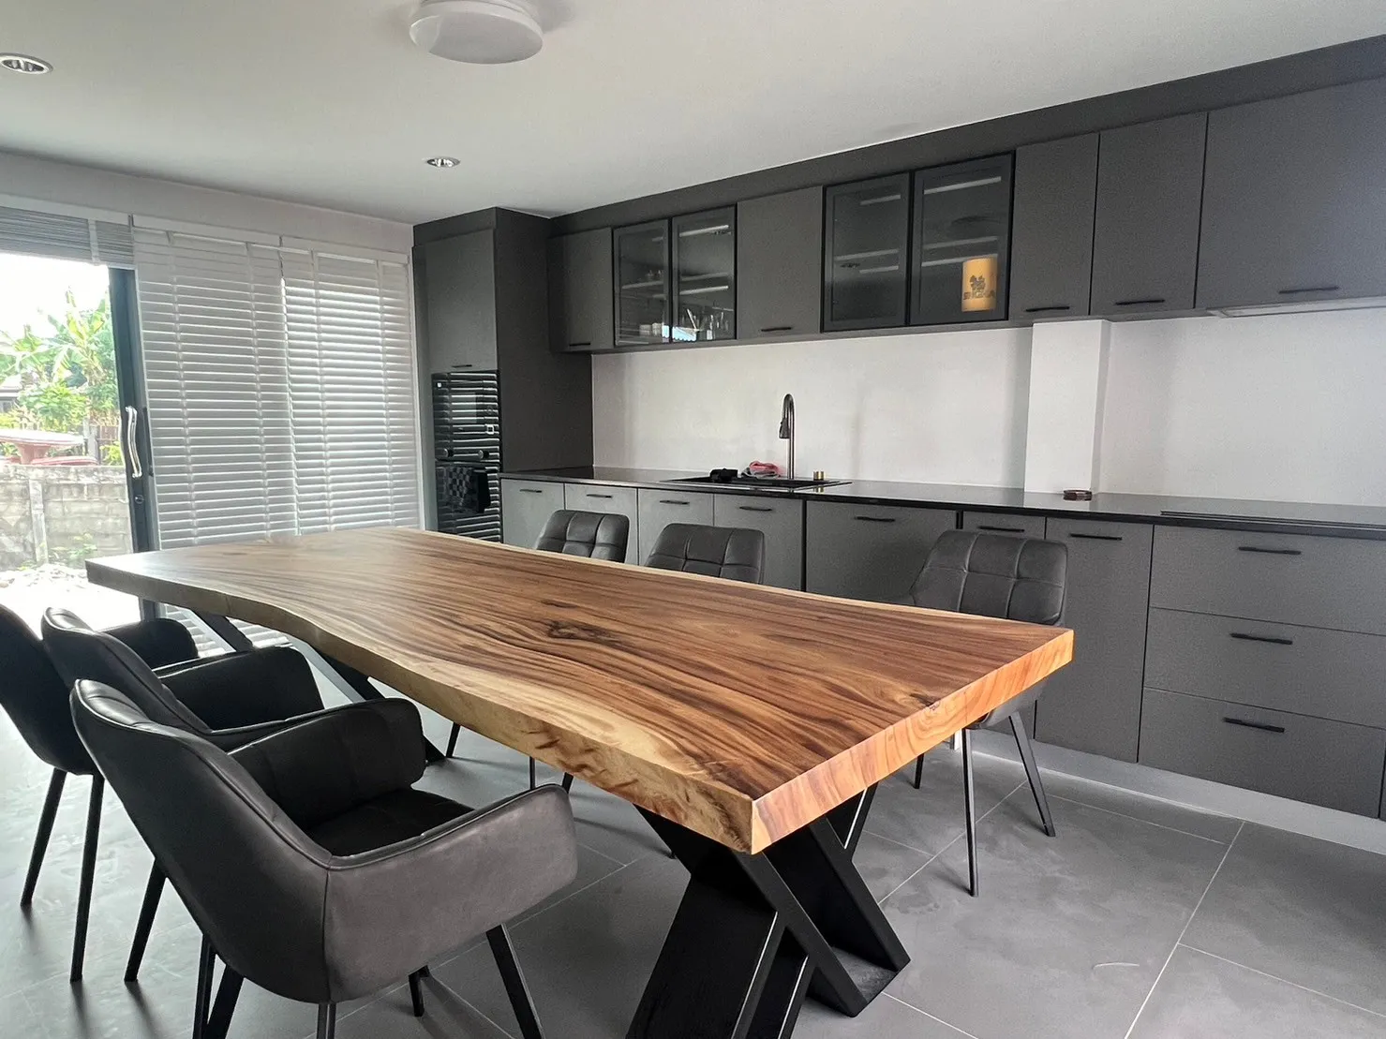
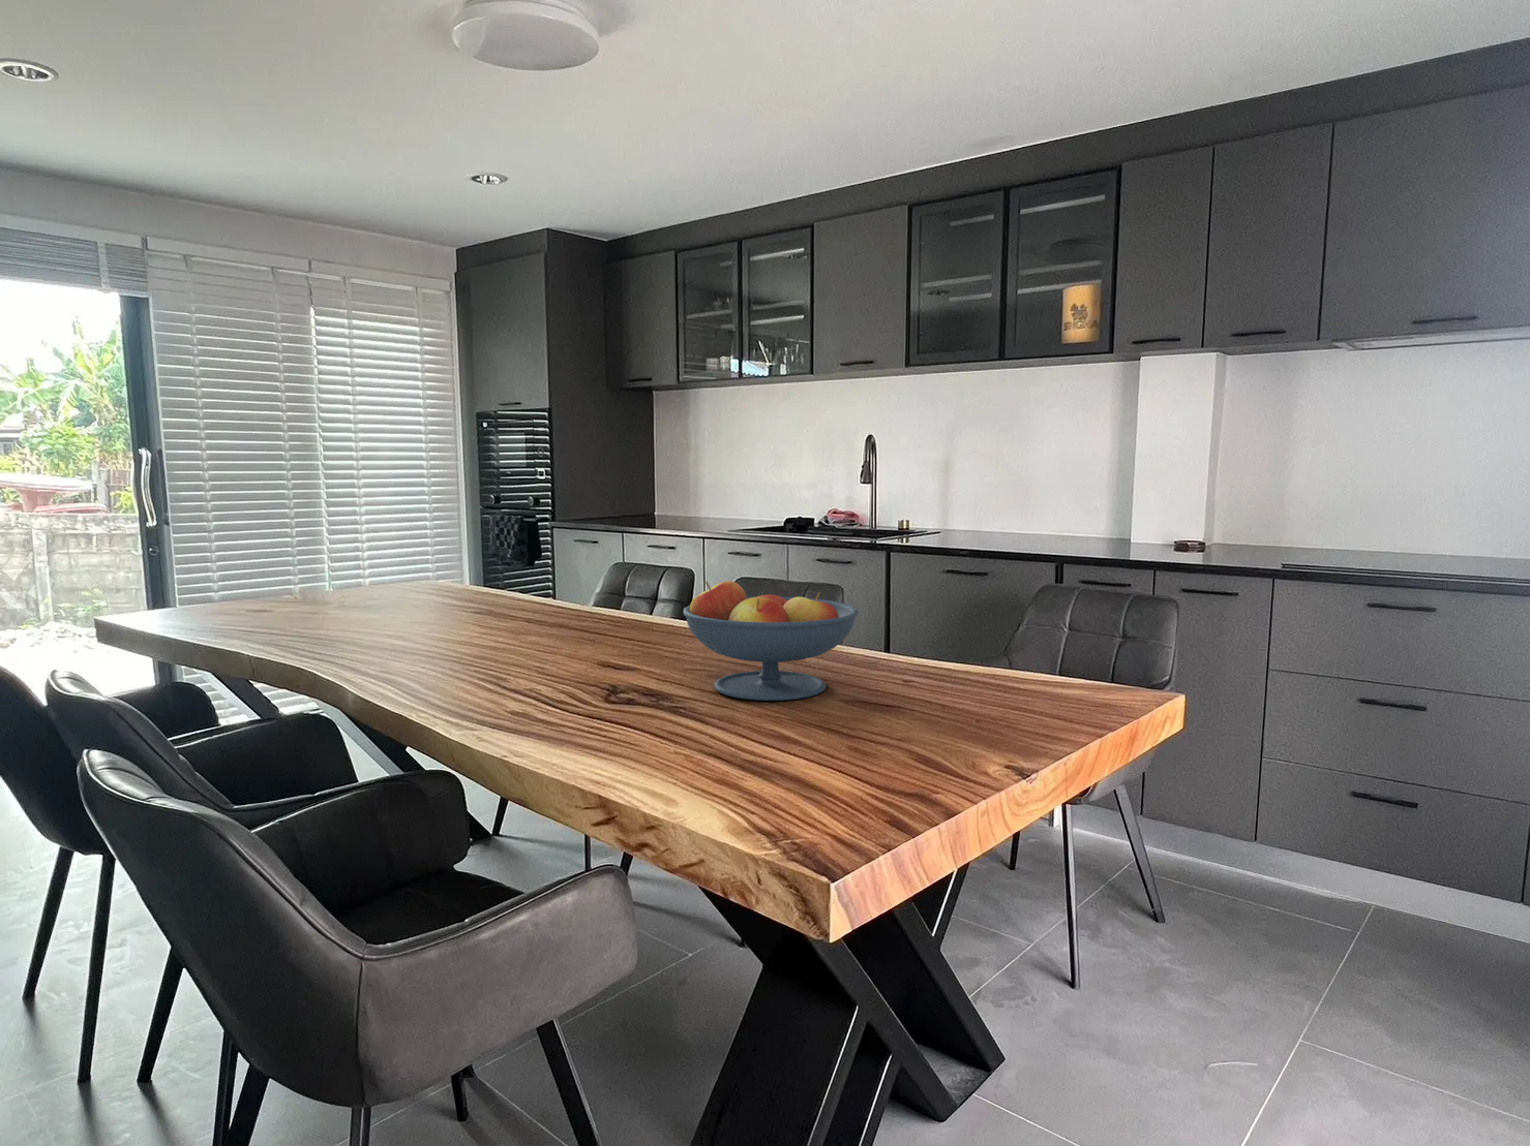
+ fruit bowl [683,580,860,702]
